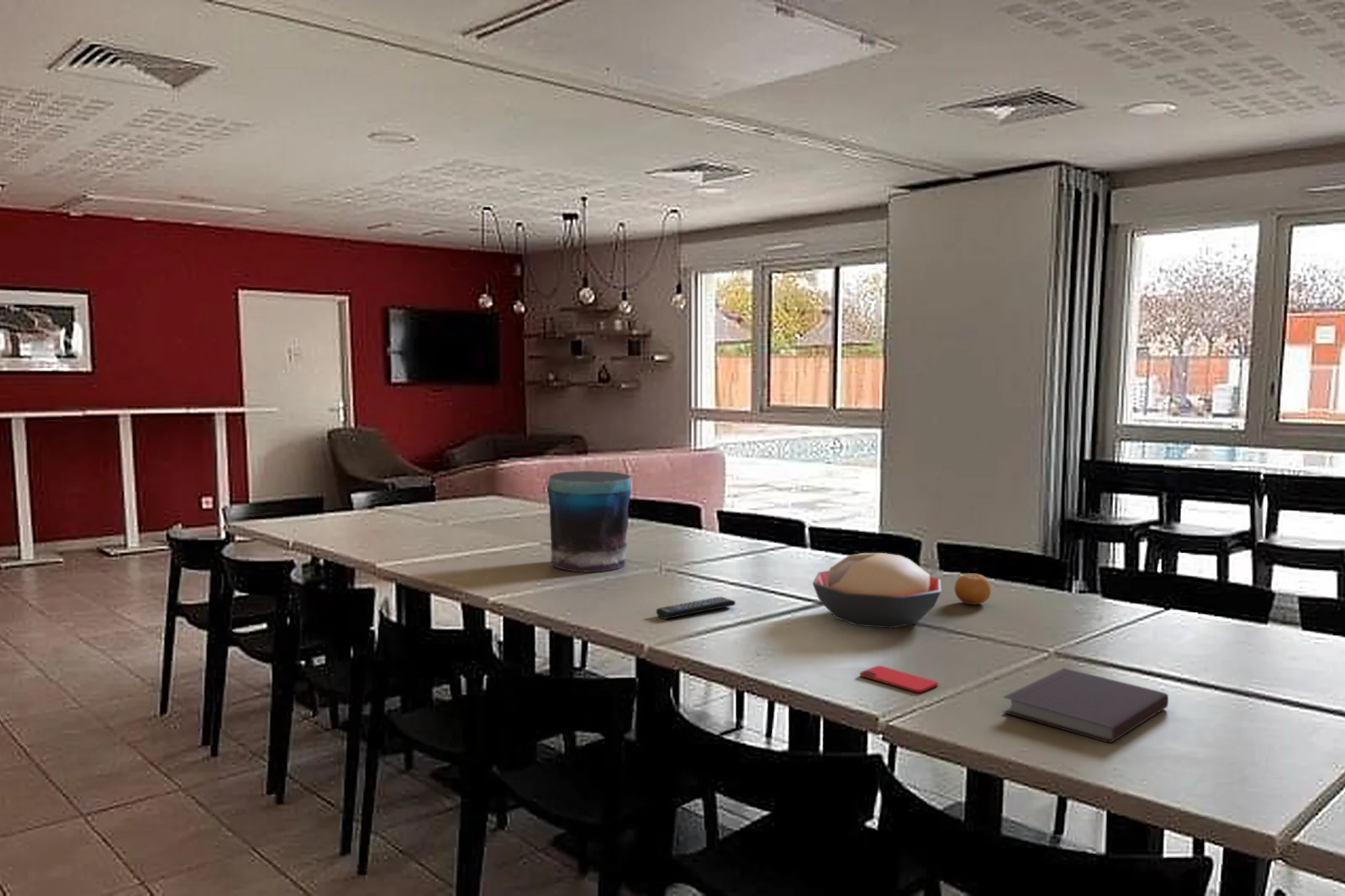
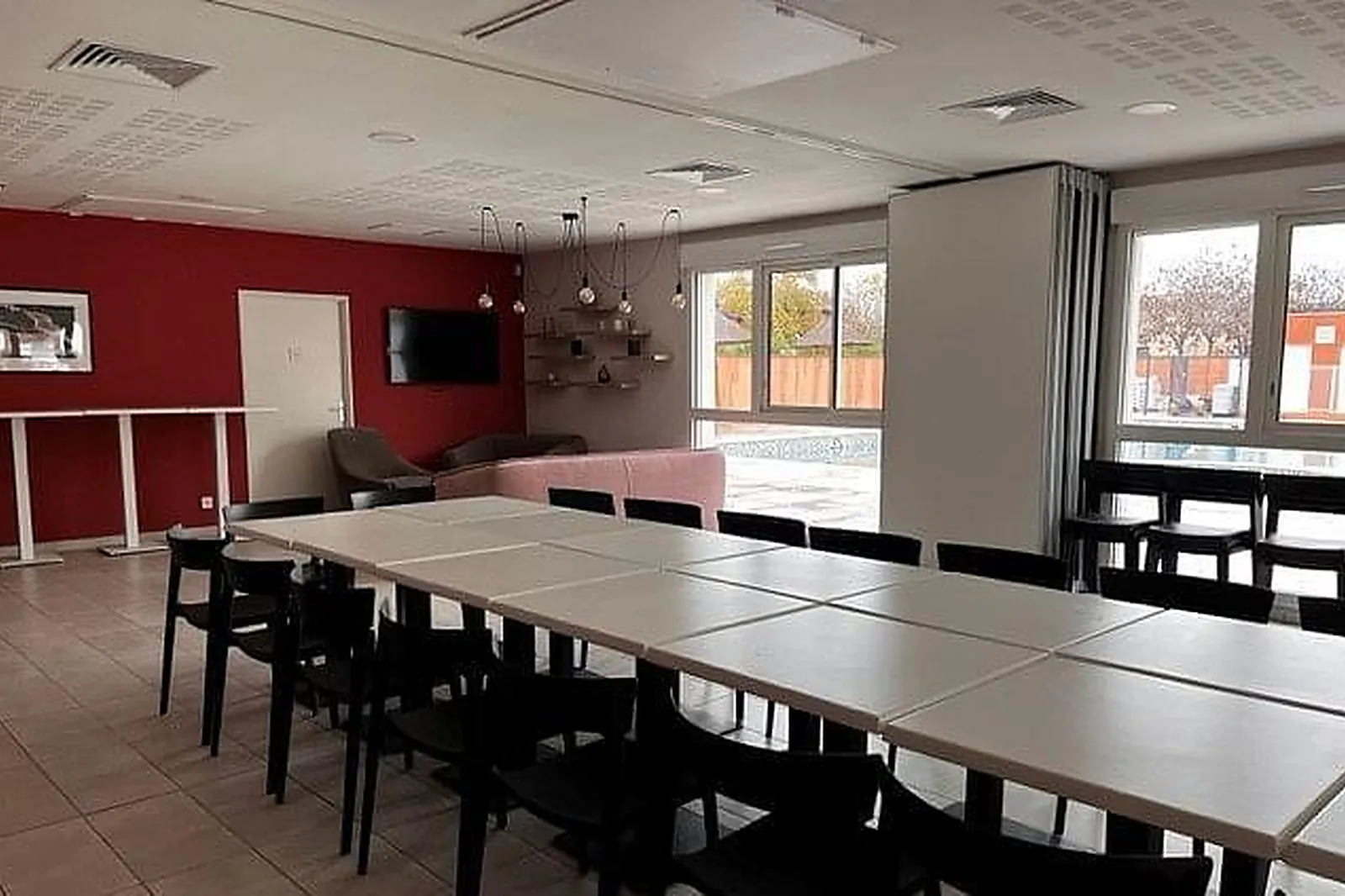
- smartphone [859,665,939,693]
- remote control [655,596,736,619]
- decorative bowl [812,552,942,629]
- fruit [953,572,992,605]
- notebook [1002,667,1169,744]
- vase [546,470,631,573]
